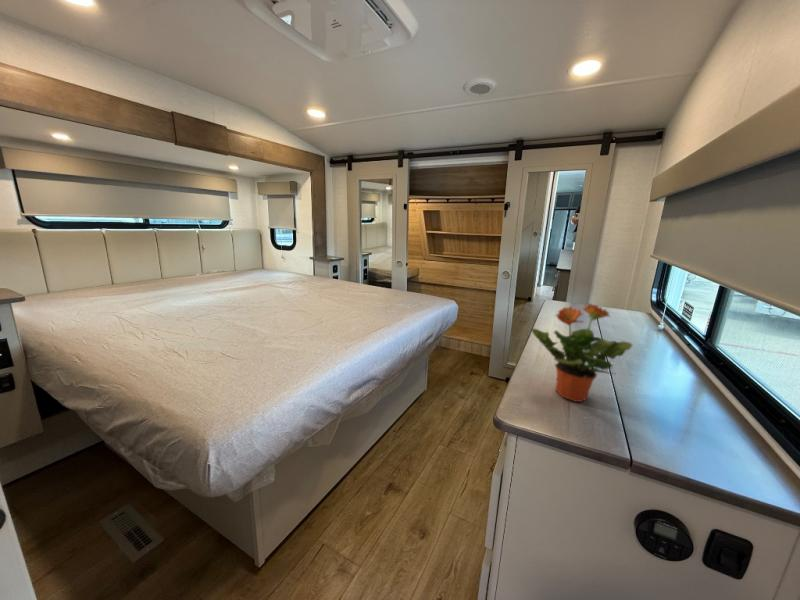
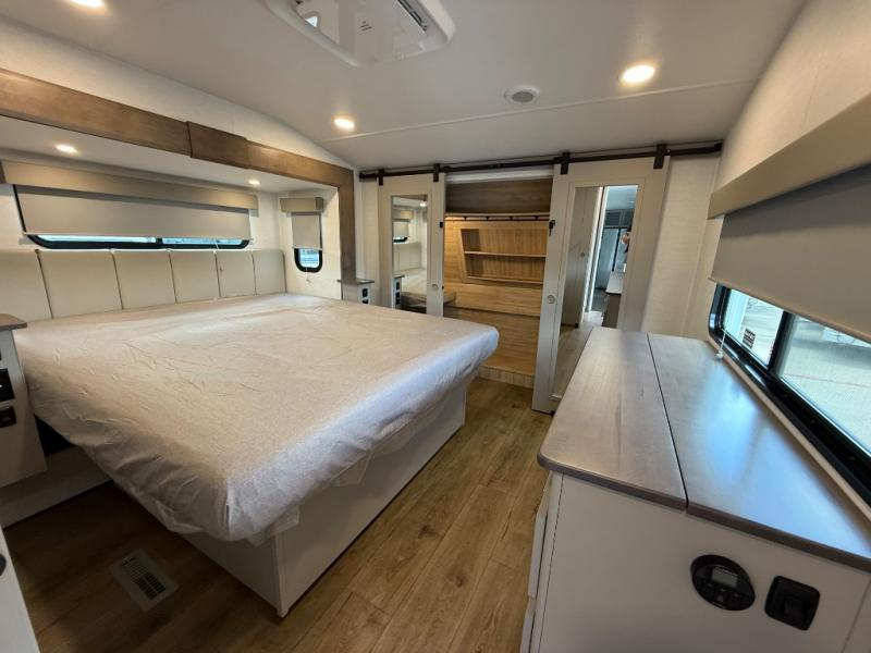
- potted plant [530,302,633,403]
